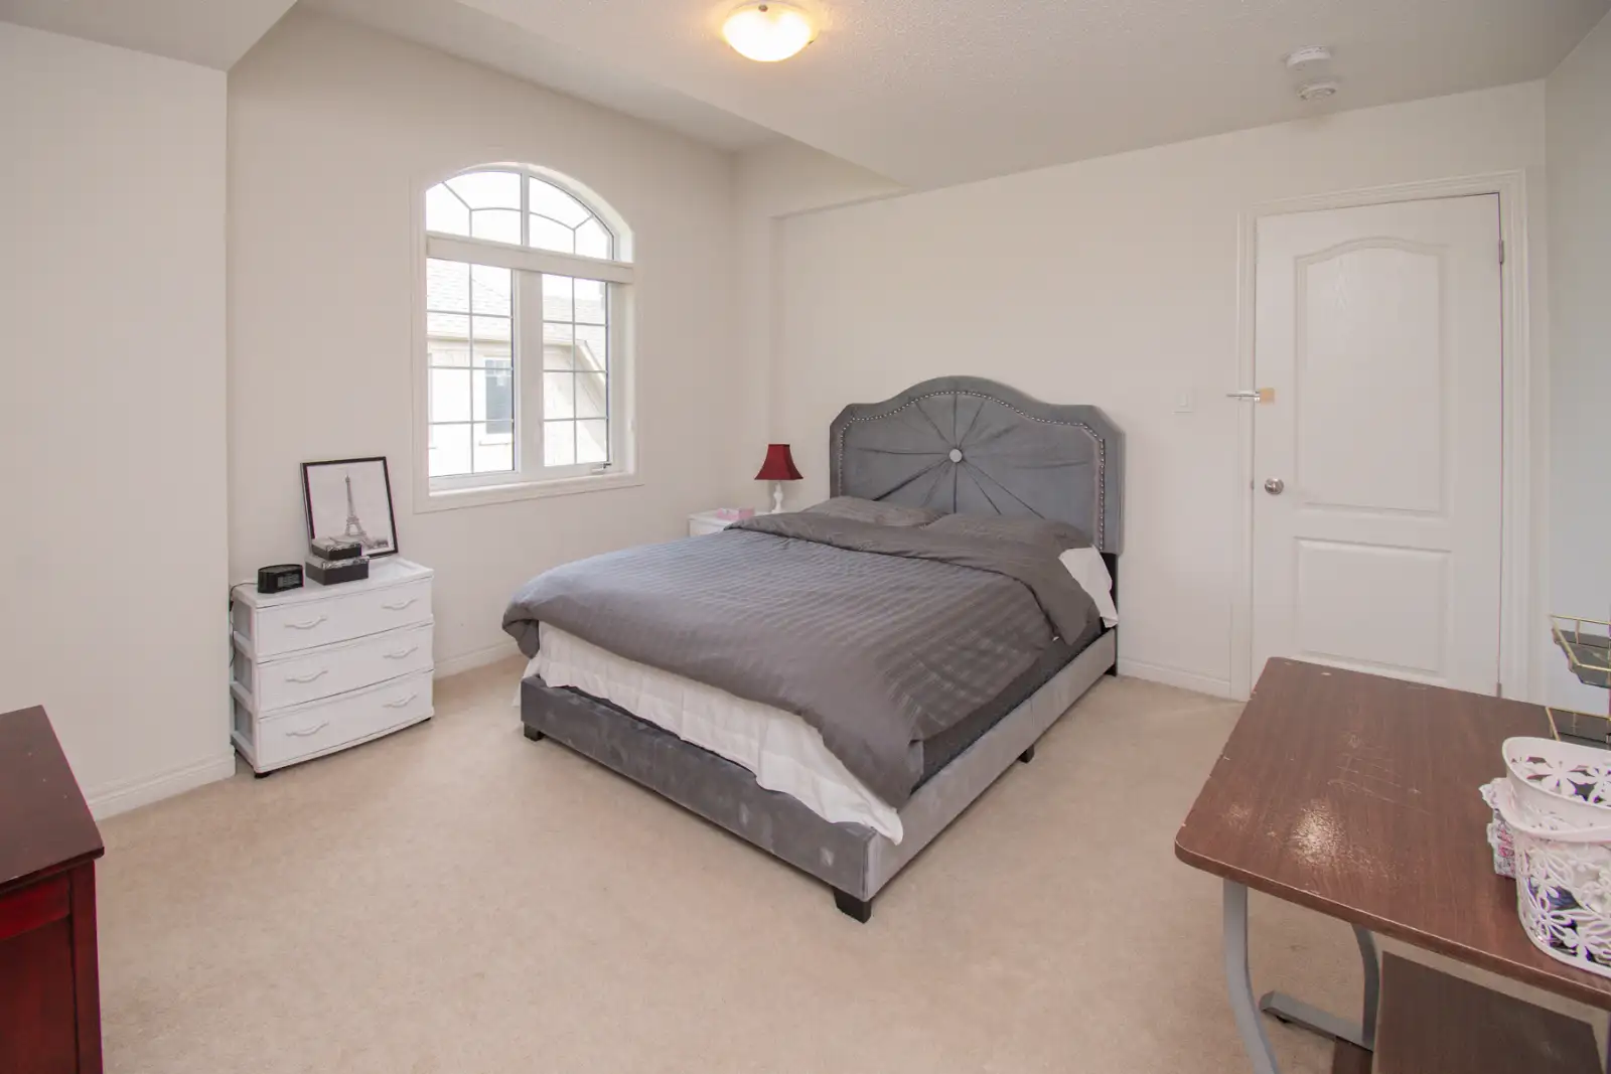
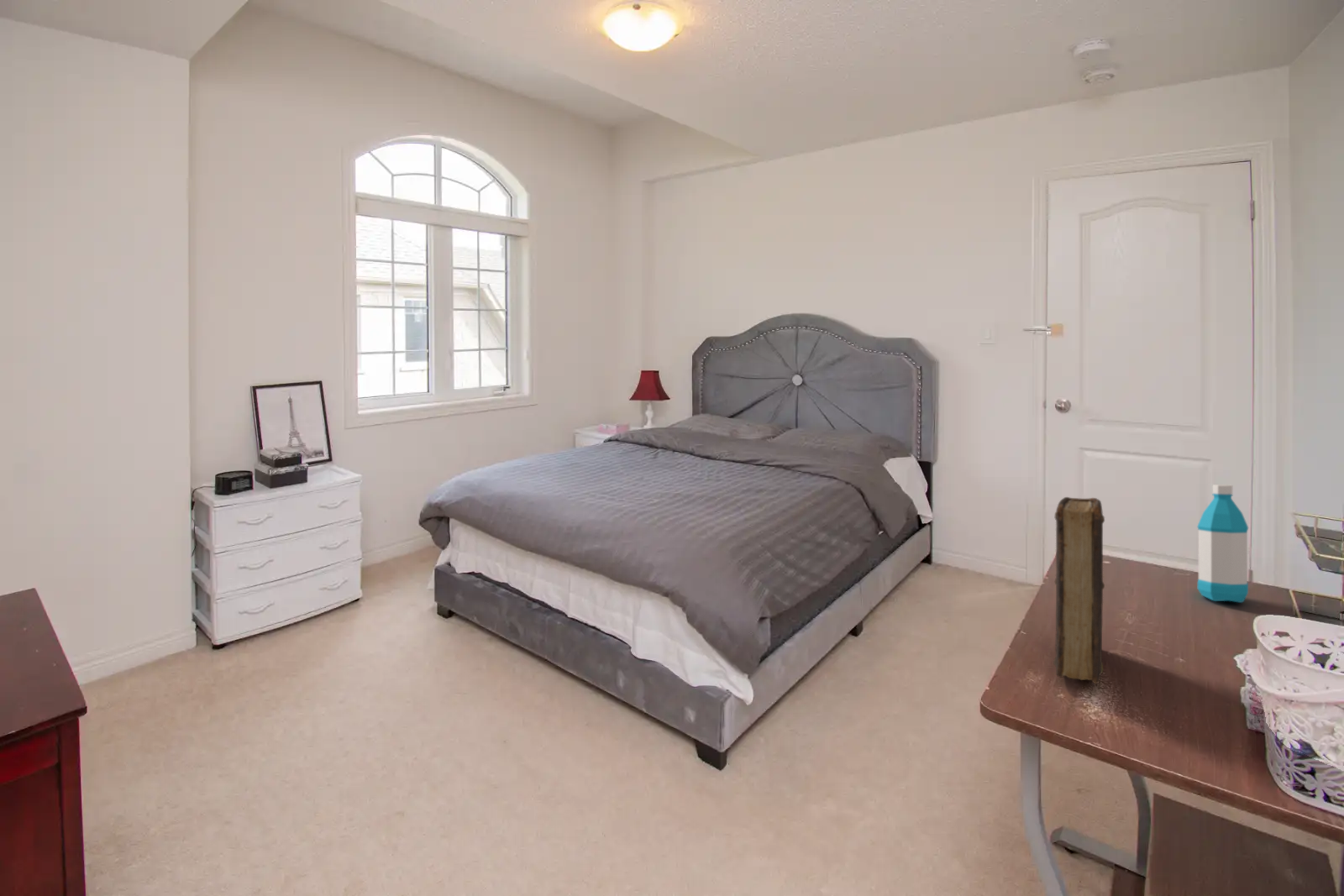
+ water bottle [1196,484,1249,604]
+ book [1053,496,1105,684]
